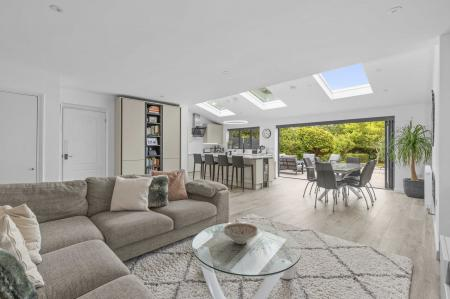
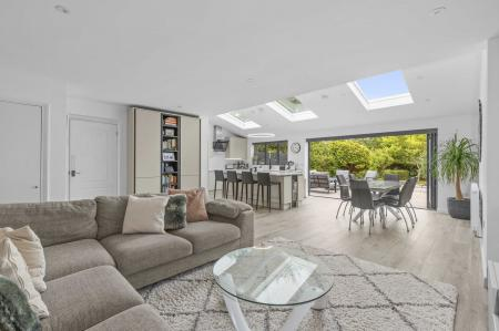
- decorative bowl [223,222,259,245]
